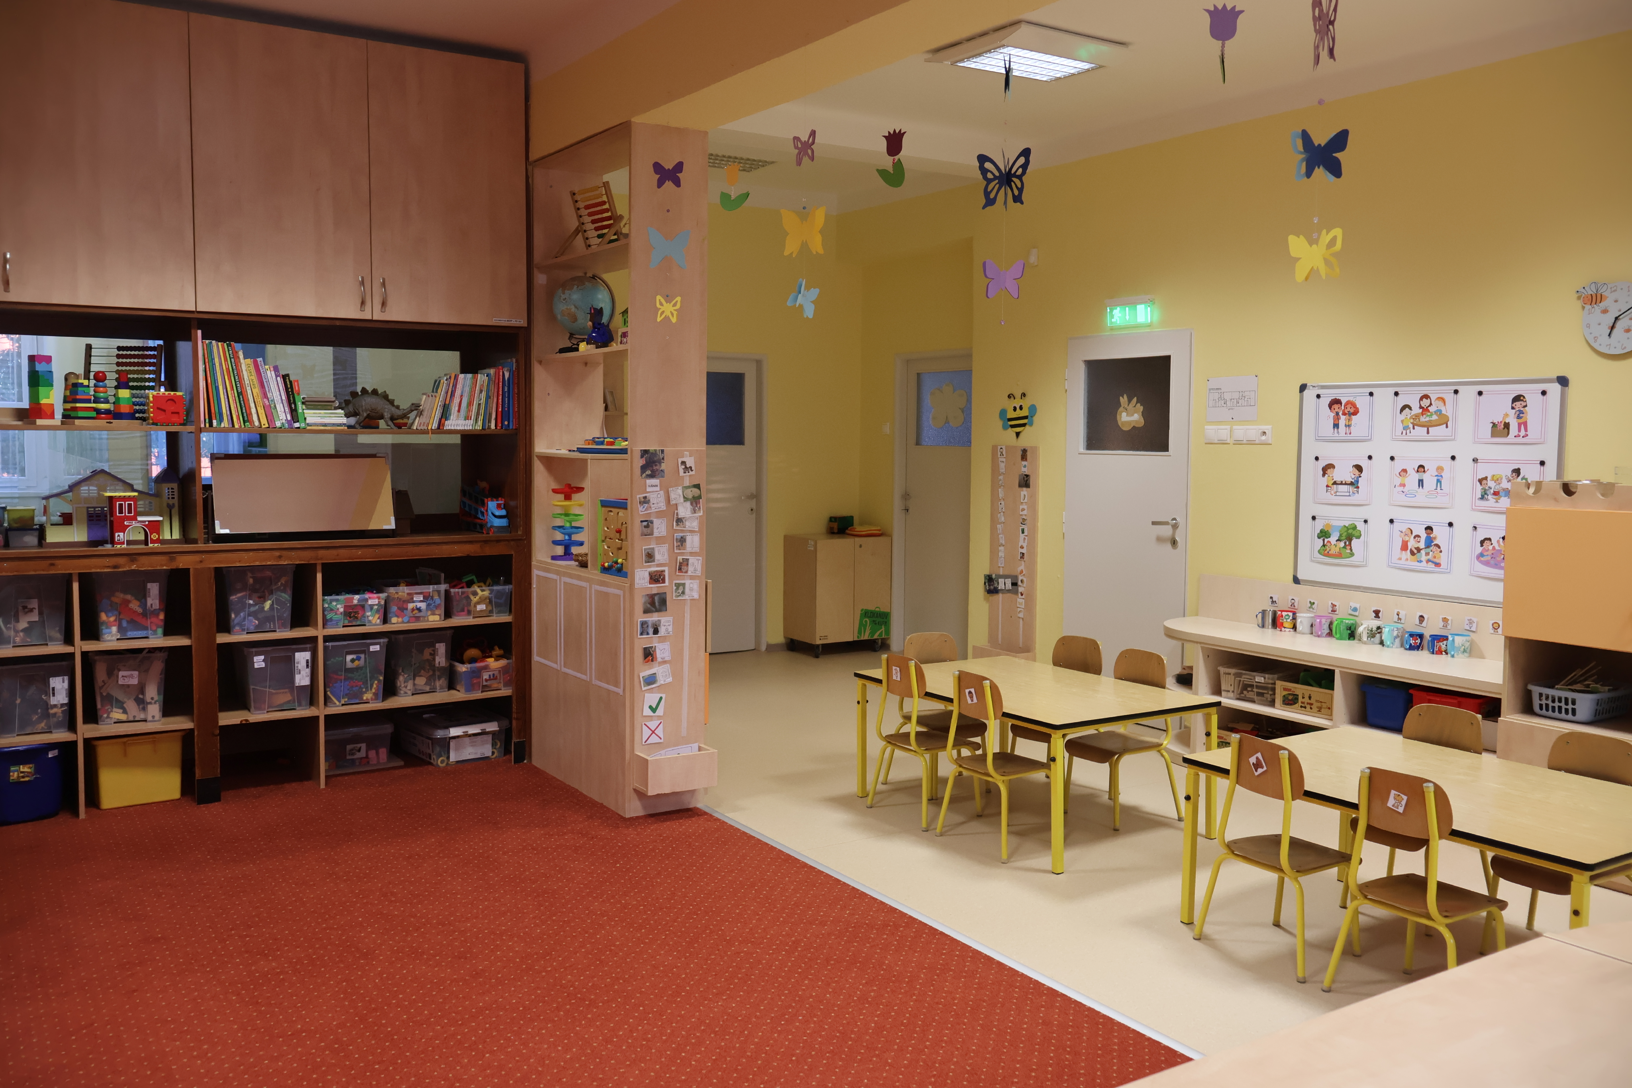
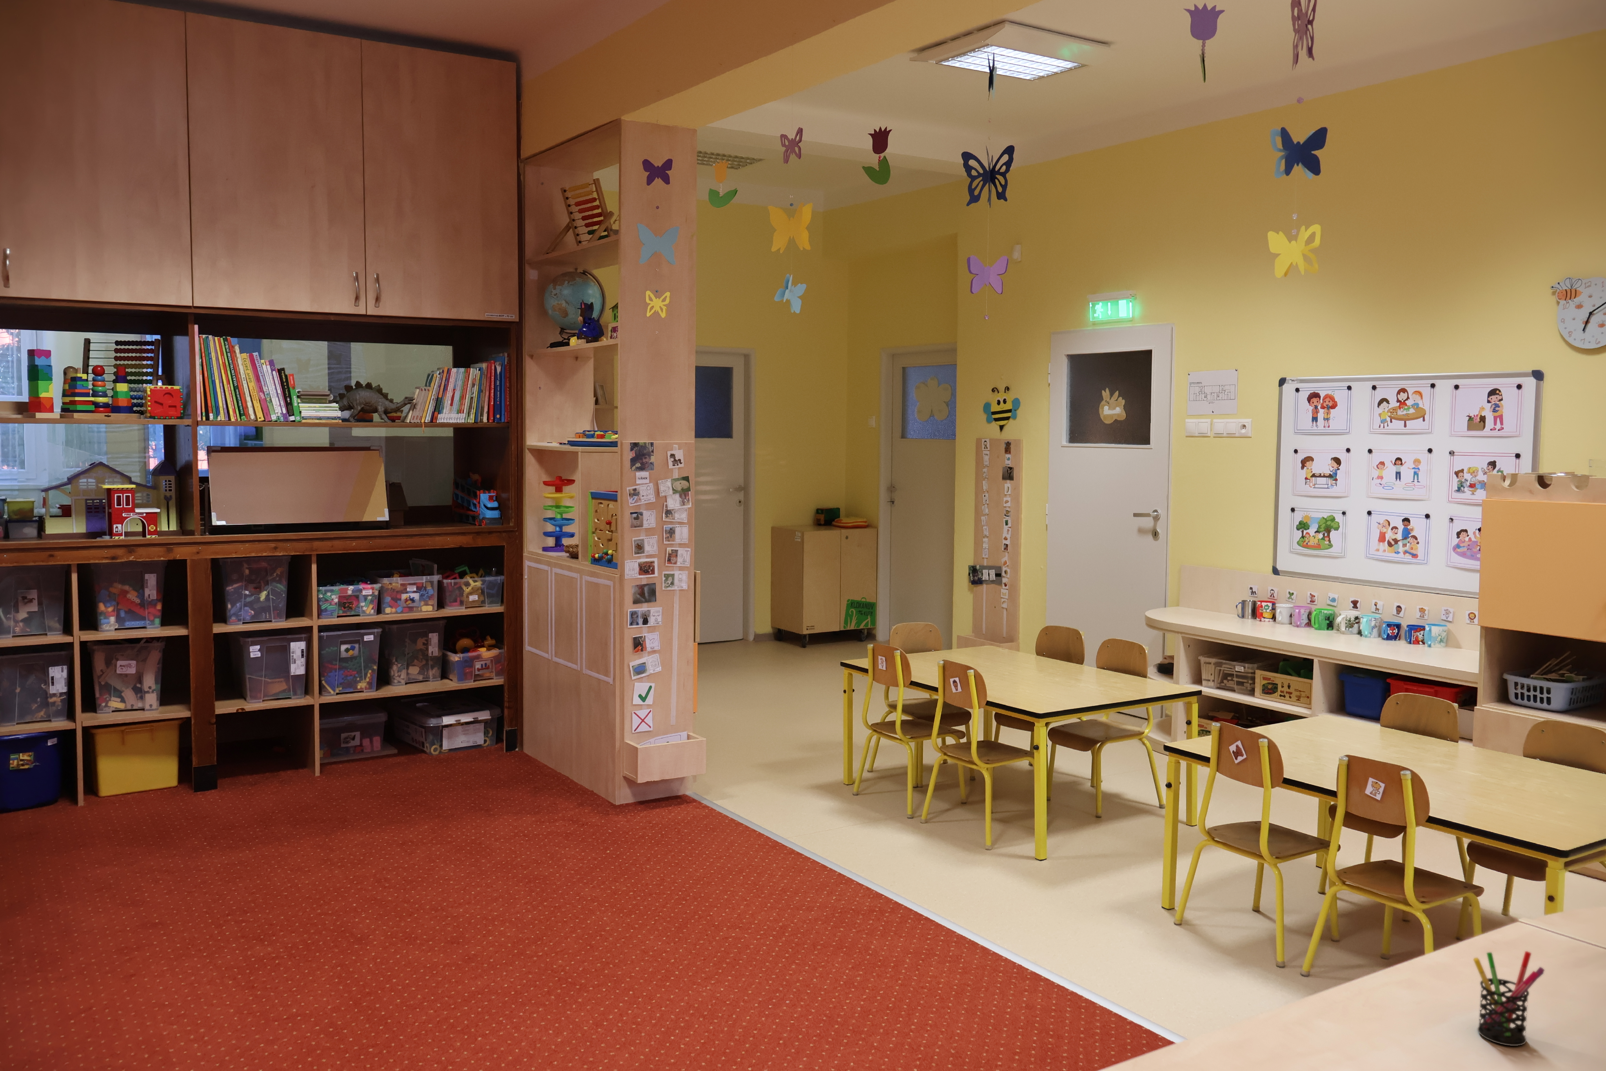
+ pen holder [1472,950,1545,1046]
